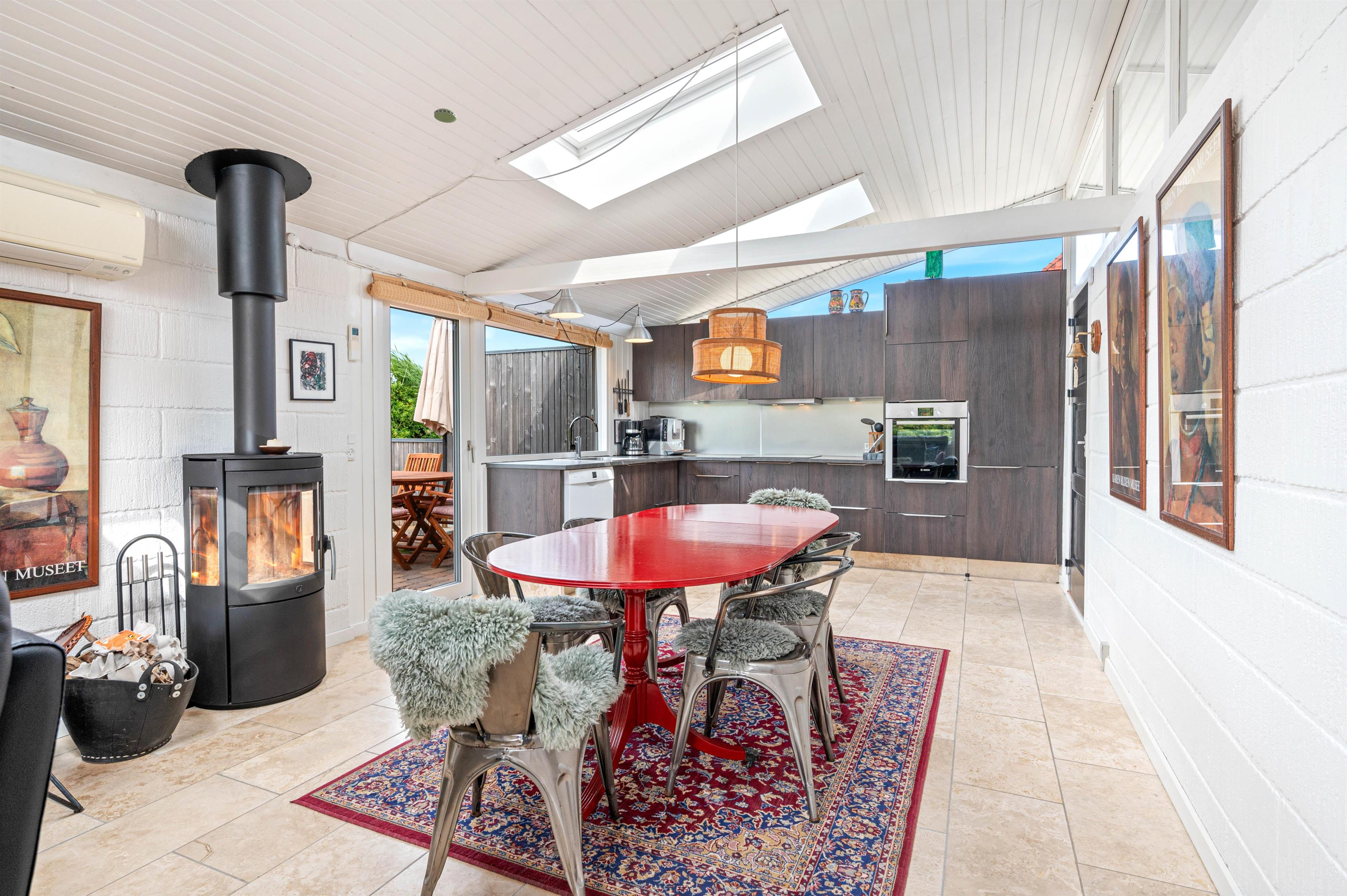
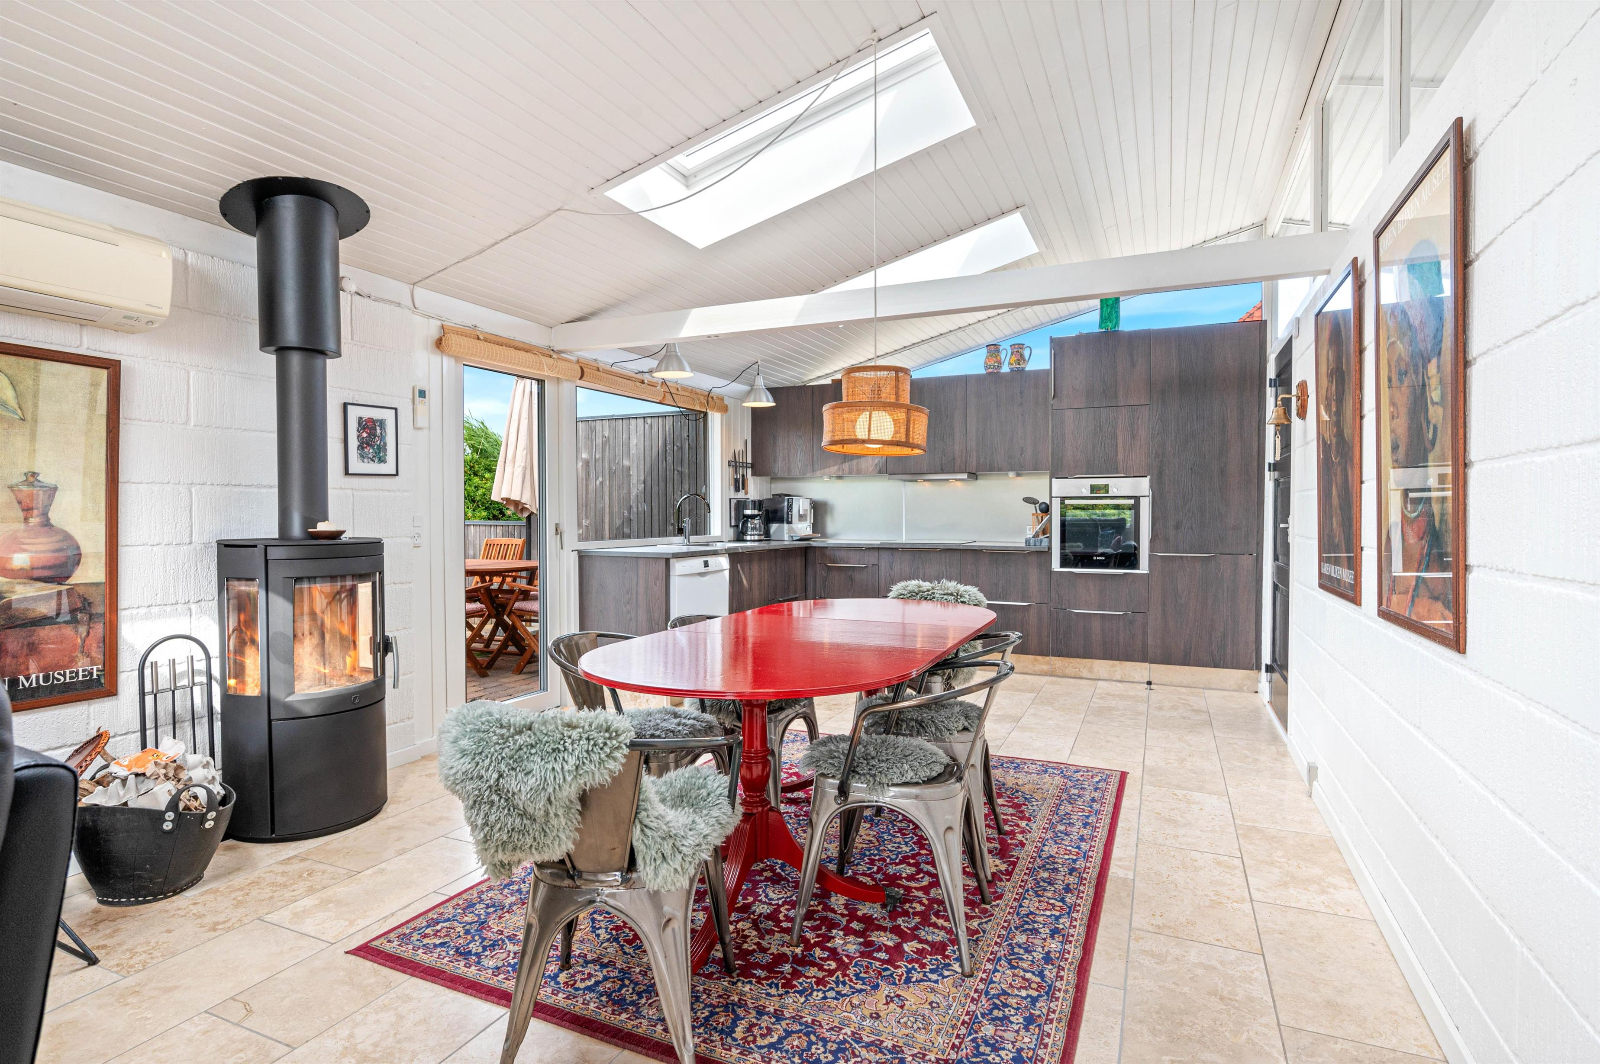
- smoke detector [434,108,457,123]
